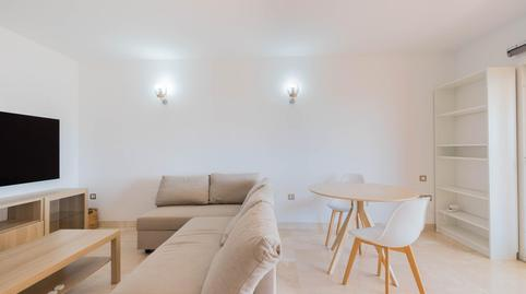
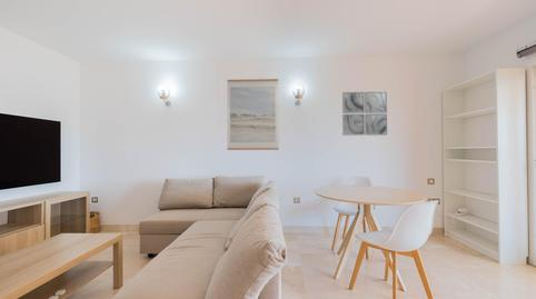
+ wall art [226,78,279,151]
+ wall art [341,90,388,137]
